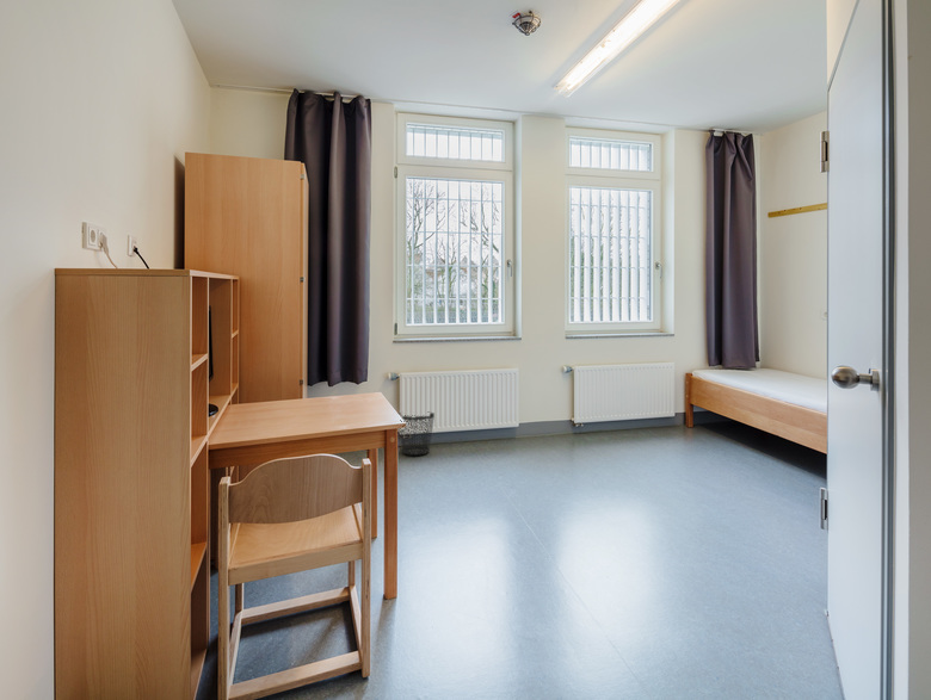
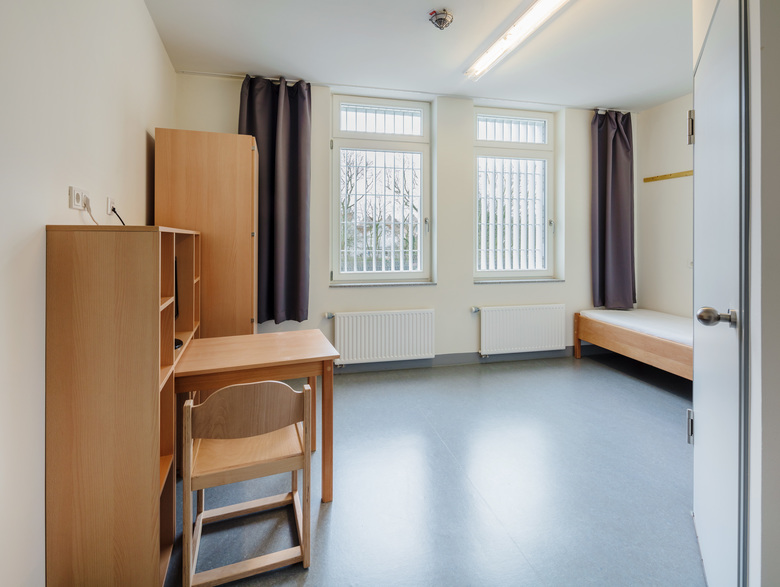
- wastebasket [399,411,436,457]
